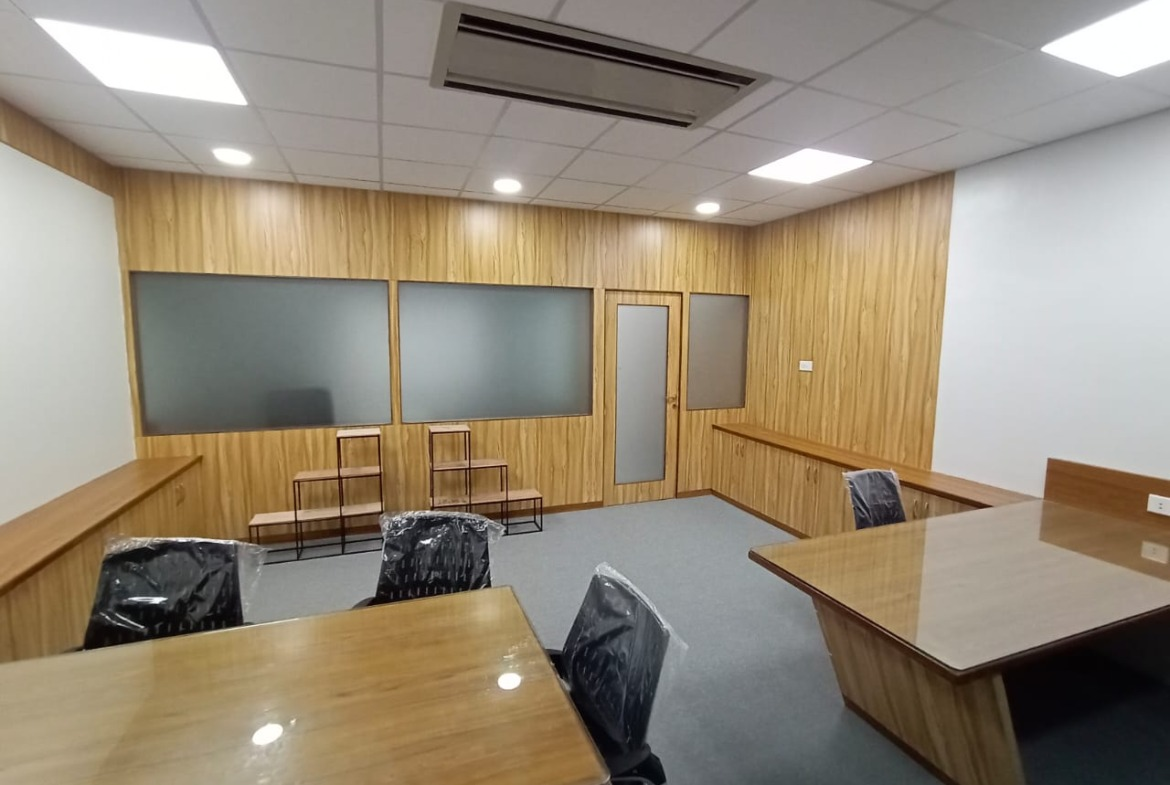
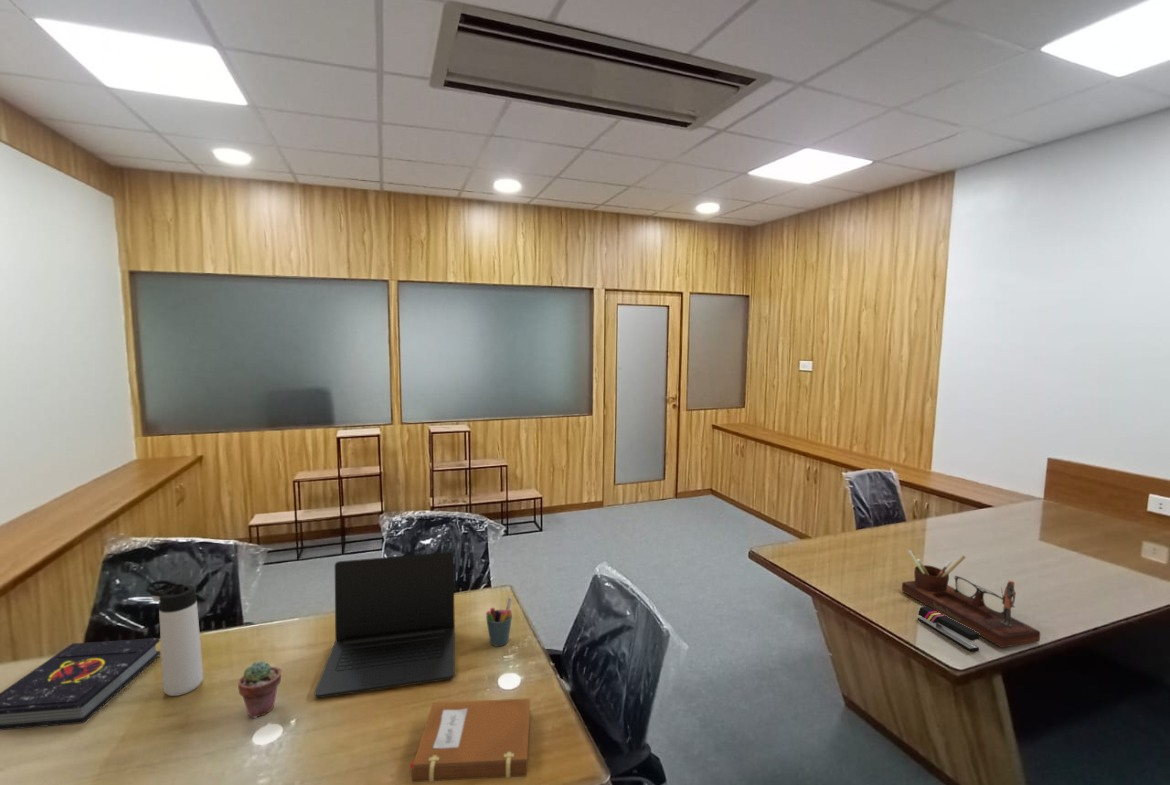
+ potted succulent [237,660,282,719]
+ desk organizer [901,549,1041,649]
+ laptop [314,551,456,699]
+ notebook [407,698,531,783]
+ stapler [917,606,980,652]
+ book [0,637,161,731]
+ pen holder [485,596,513,647]
+ thermos bottle [145,579,204,697]
